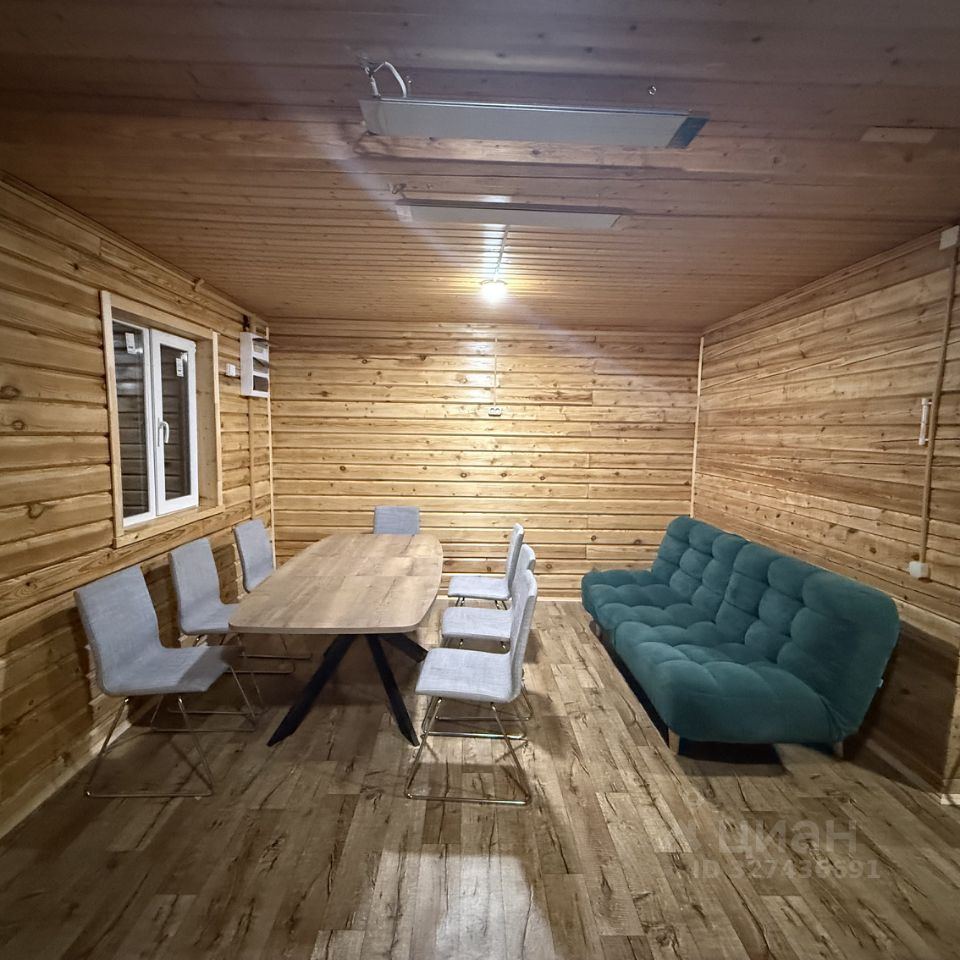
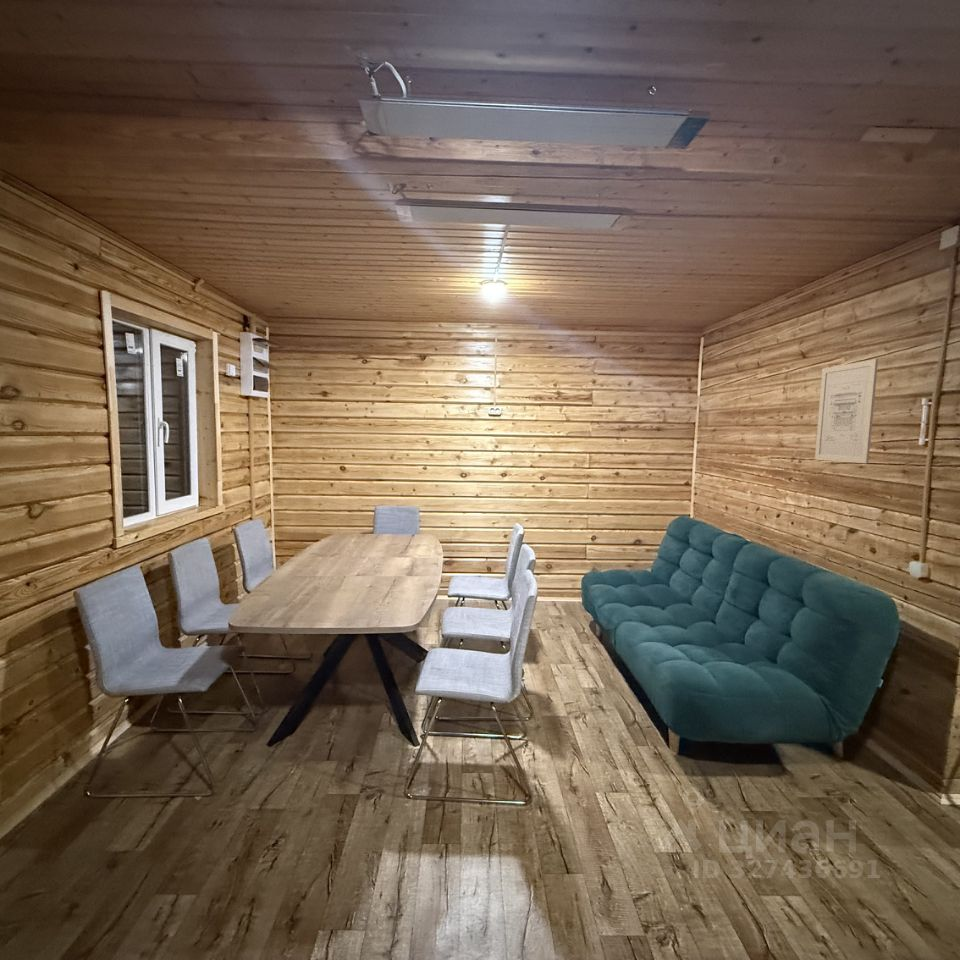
+ wall art [814,358,879,464]
